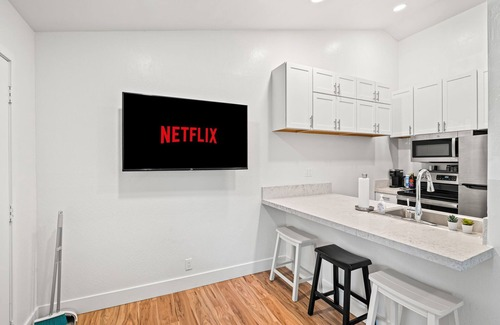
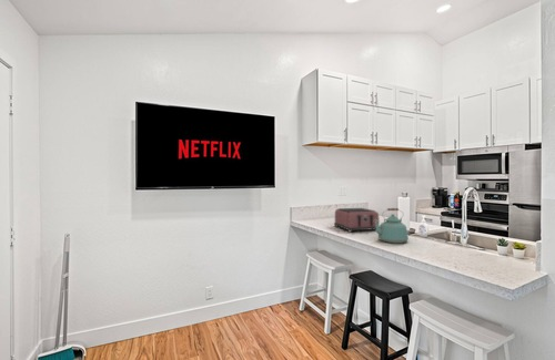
+ toaster [333,207,381,233]
+ kettle [374,207,410,245]
